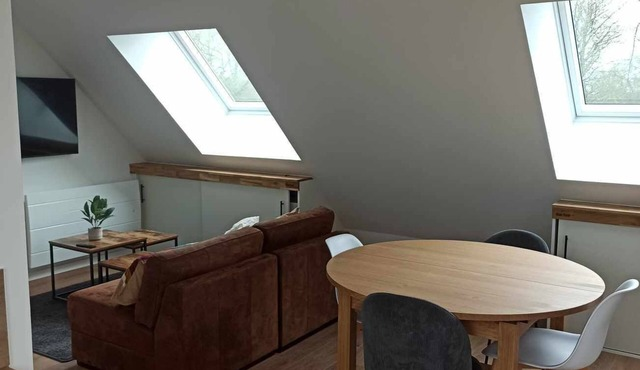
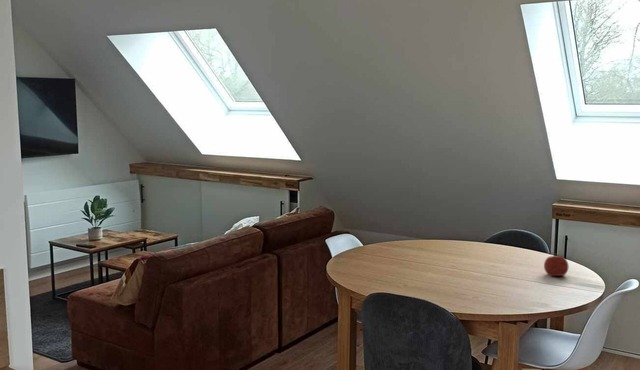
+ fruit [543,252,569,277]
